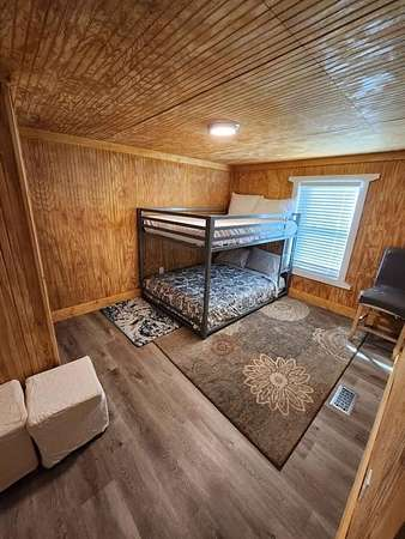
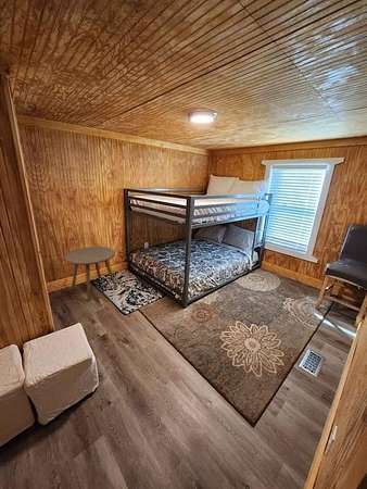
+ side table [63,246,118,302]
